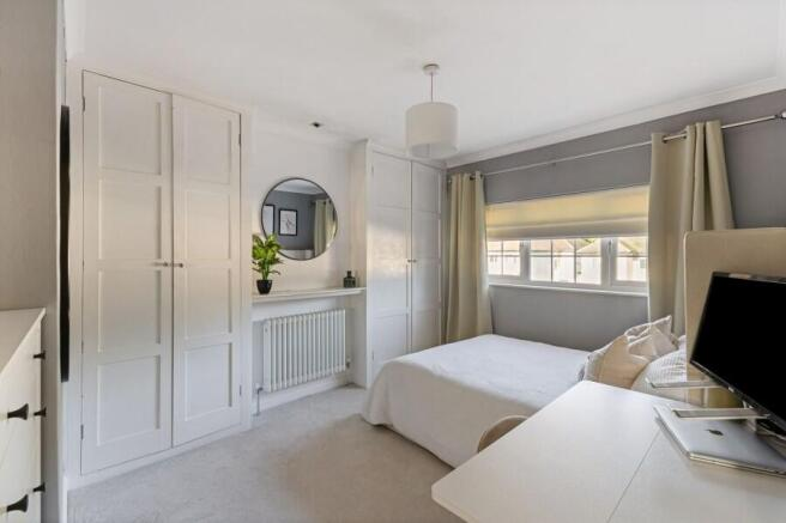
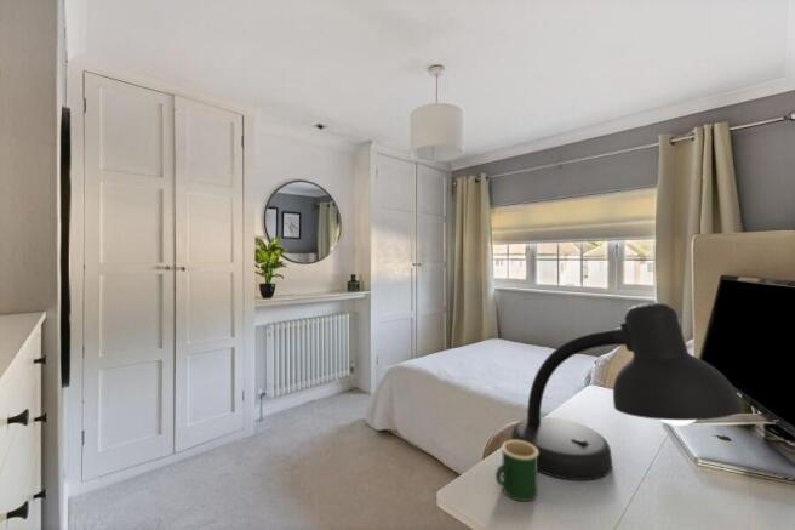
+ mug [494,439,538,502]
+ desk lamp [510,302,745,481]
